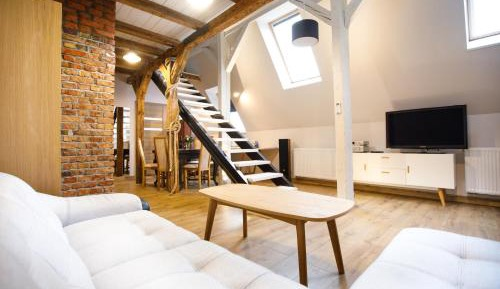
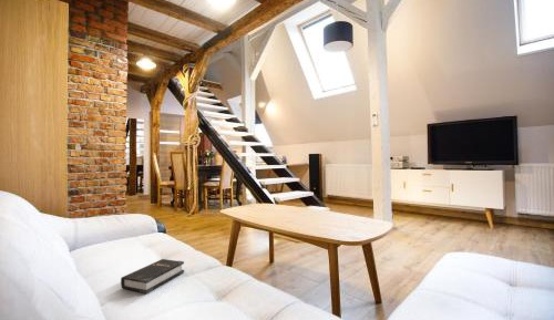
+ hardback book [120,258,185,295]
